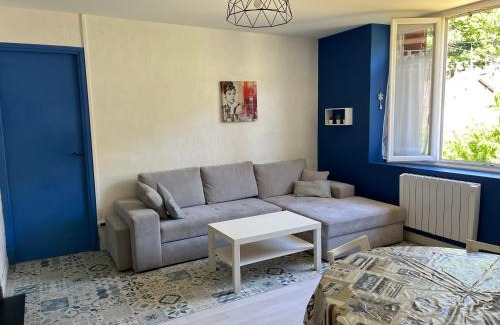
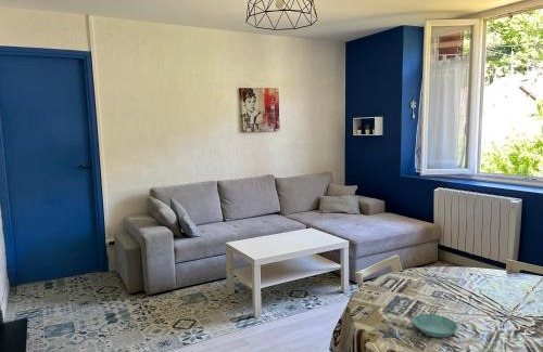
+ saucer [413,313,458,338]
